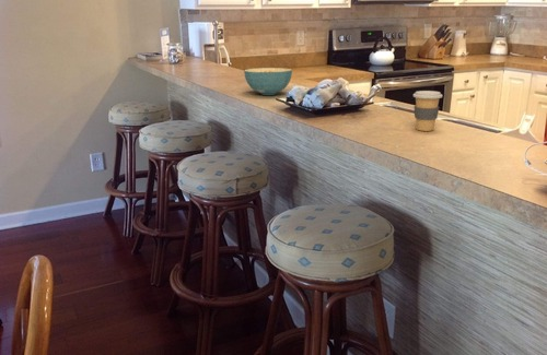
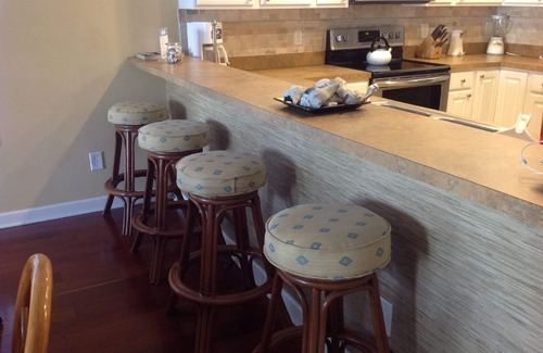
- coffee cup [412,90,443,132]
- cereal bowl [243,67,293,96]
